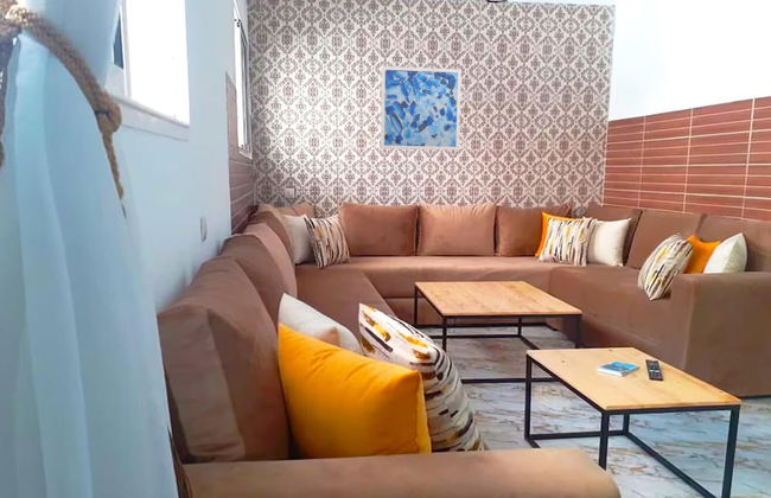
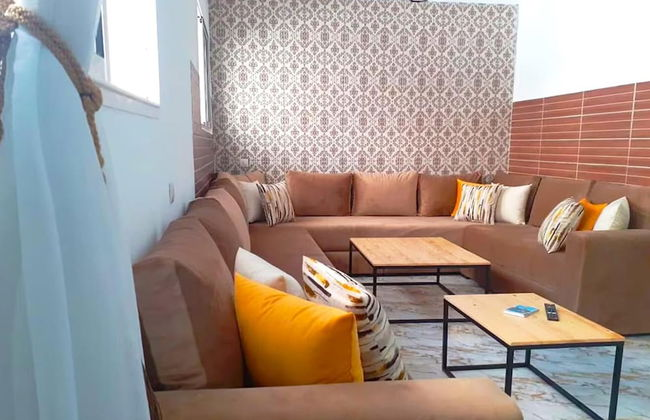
- wall art [380,65,463,152]
